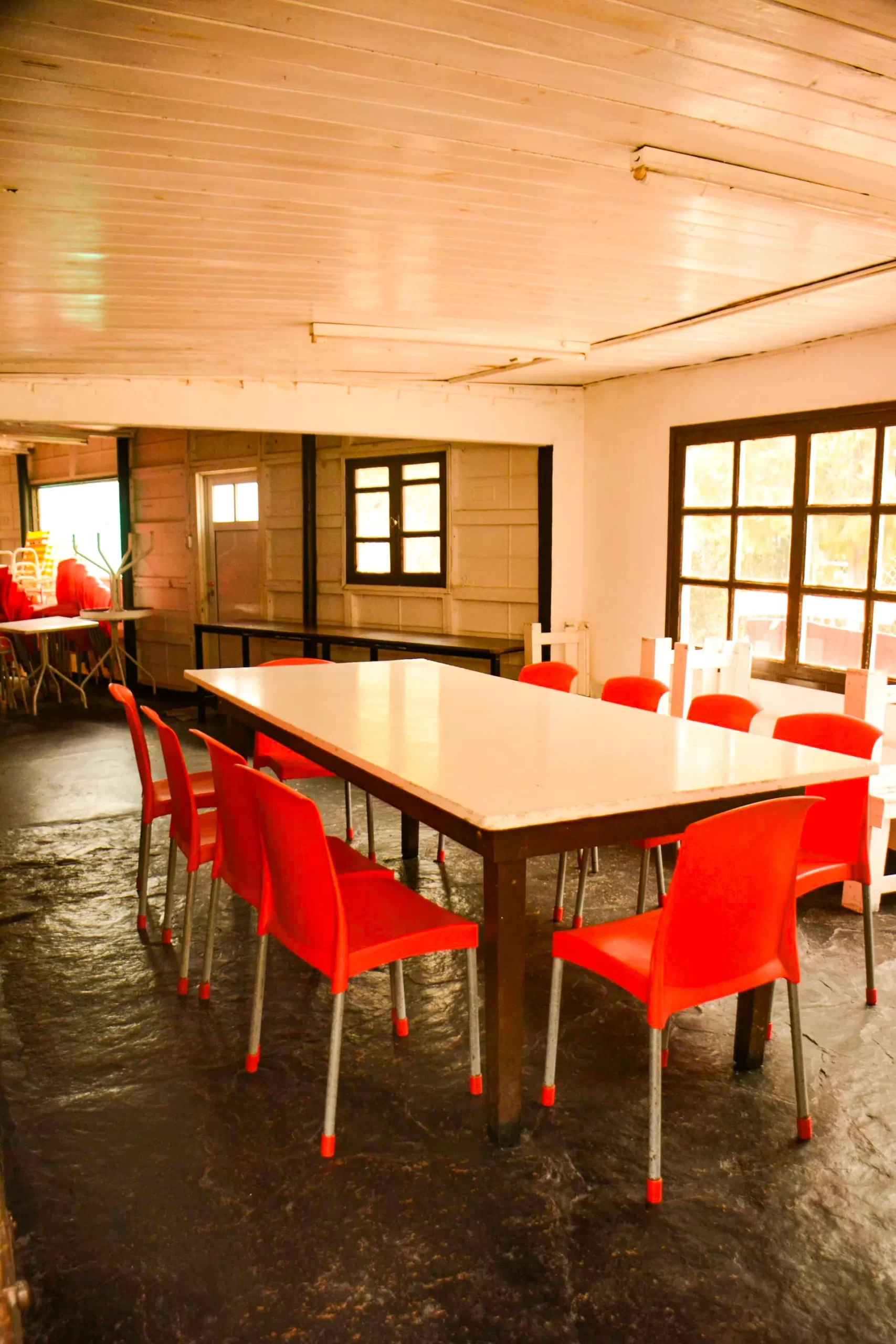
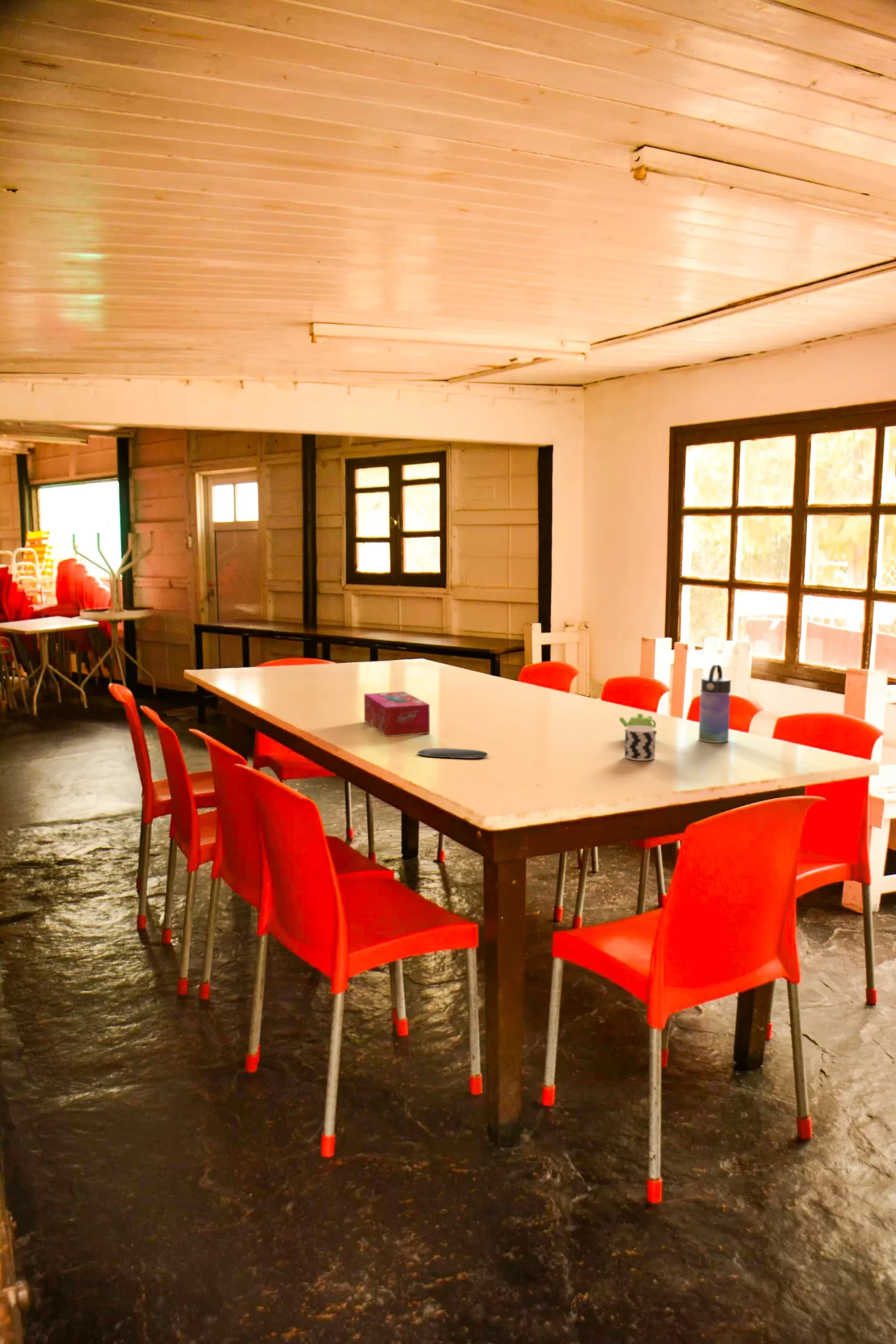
+ water bottle [698,664,731,743]
+ teapot [618,713,657,735]
+ tissue box [364,691,430,737]
+ cup [624,726,656,761]
+ oval tray [417,748,488,759]
